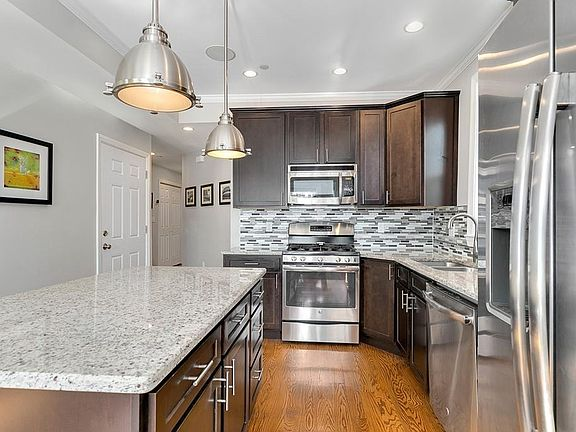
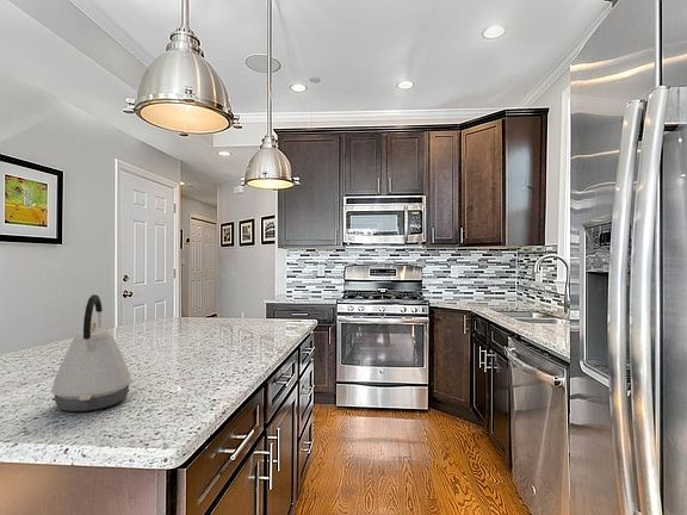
+ kettle [50,293,132,412]
